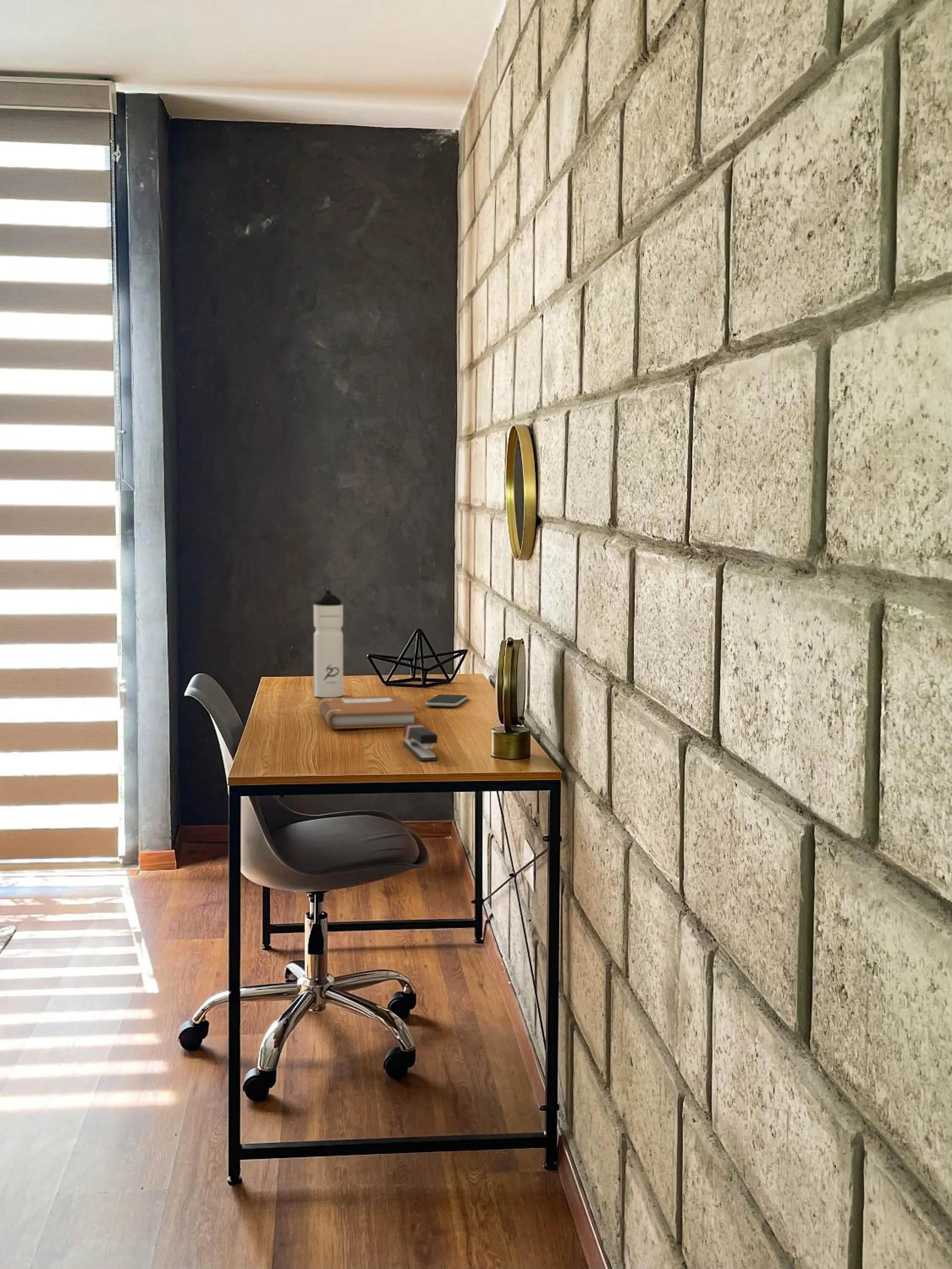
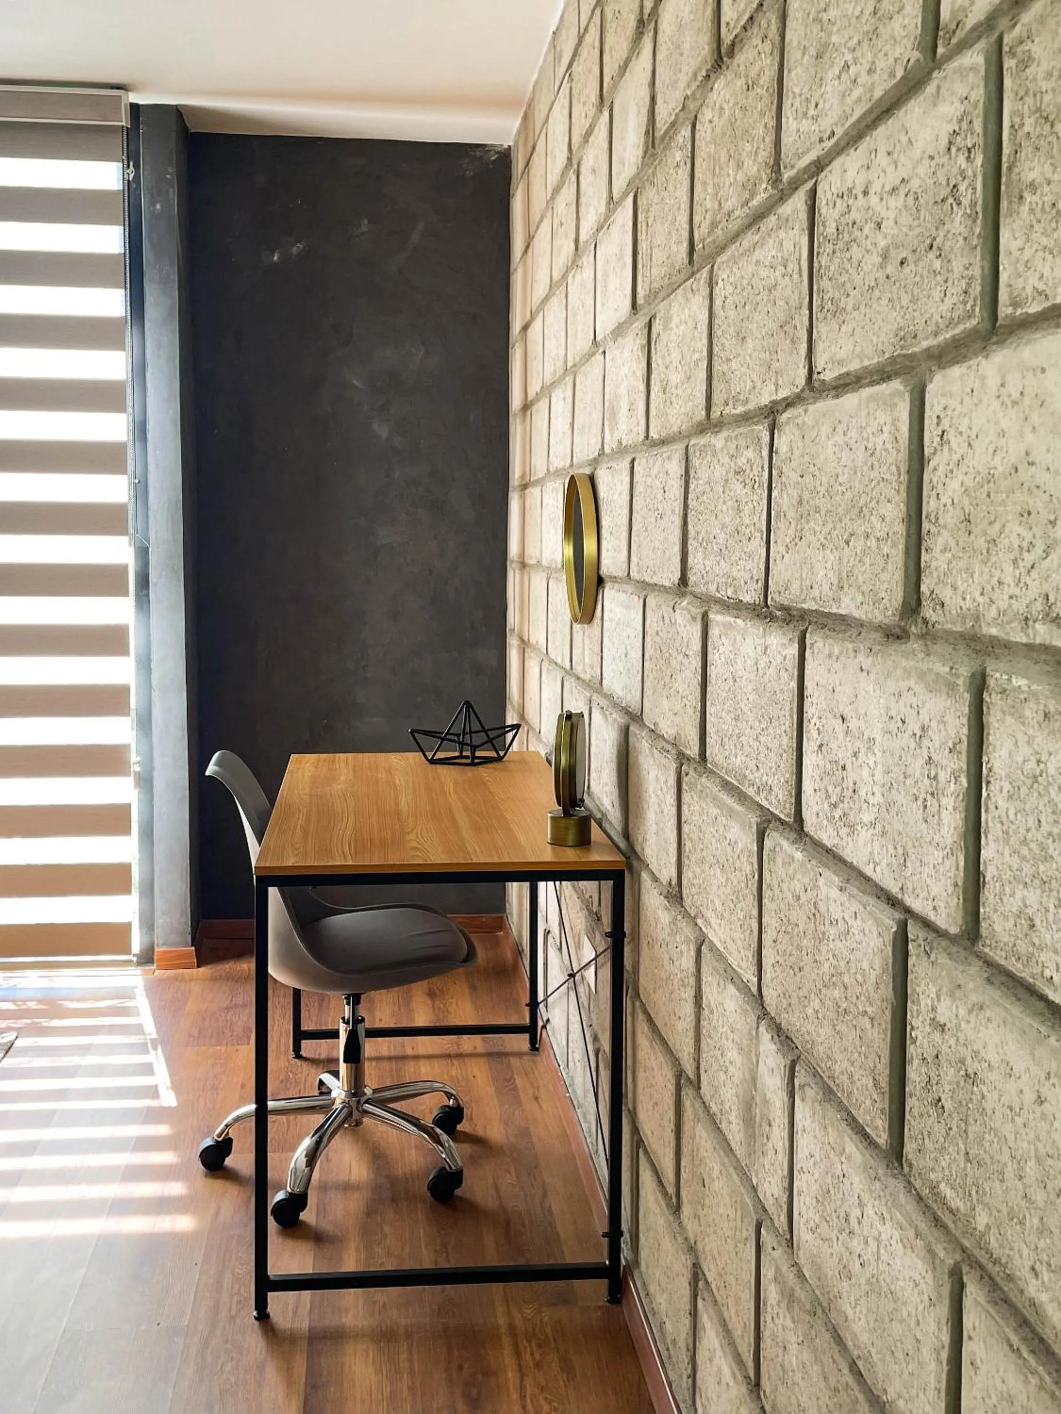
- stapler [403,723,438,761]
- smartphone [425,694,469,707]
- notebook [317,695,419,729]
- water bottle [312,590,344,698]
